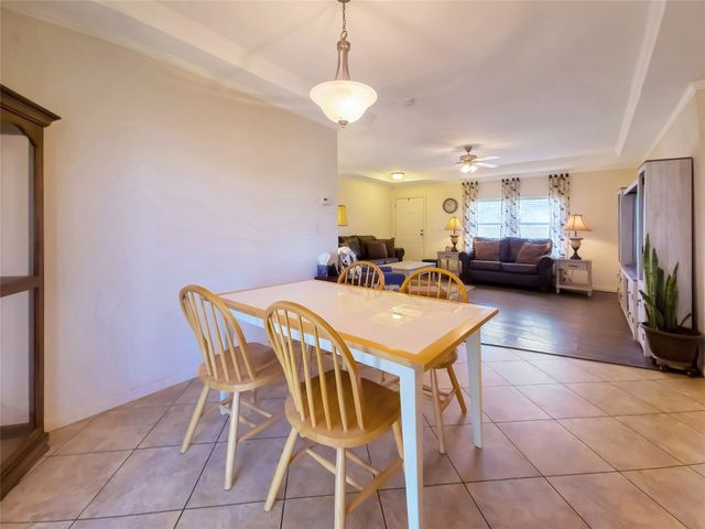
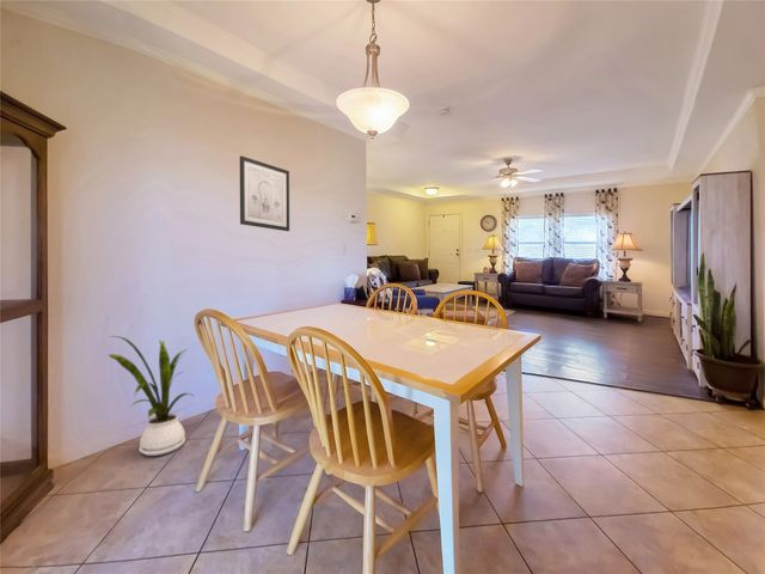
+ wall art [239,154,290,232]
+ house plant [108,335,195,457]
